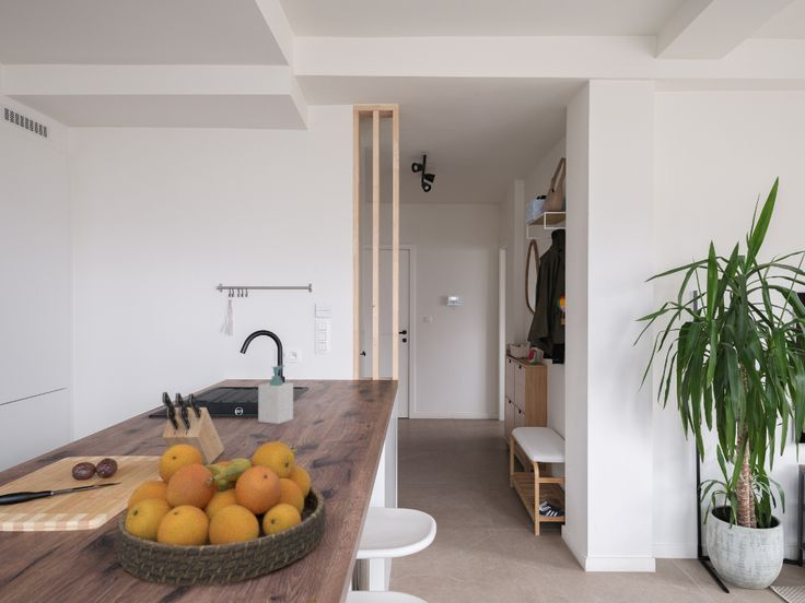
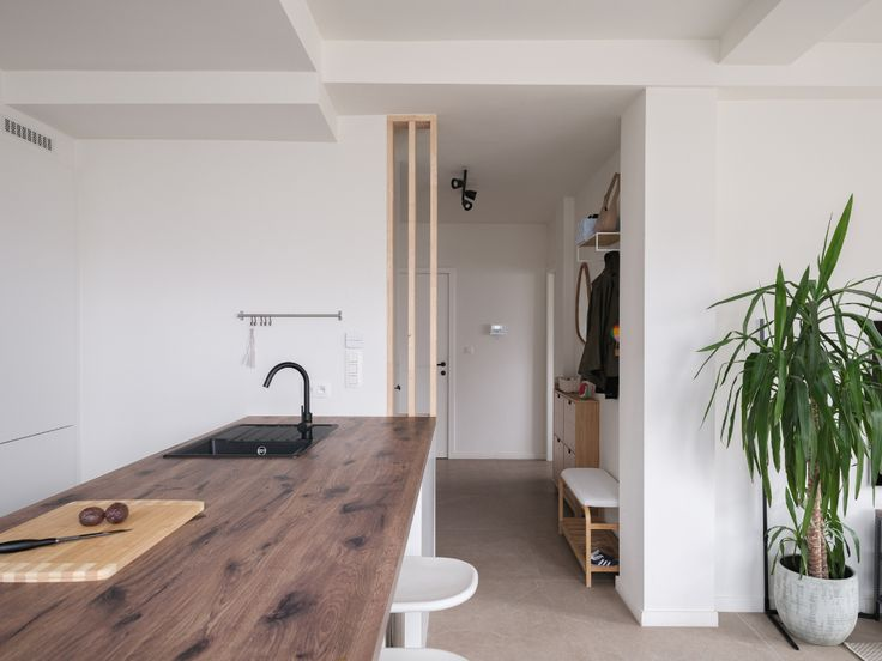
- soap bottle [257,364,294,425]
- knife block [161,391,225,465]
- fruit bowl [115,440,327,588]
